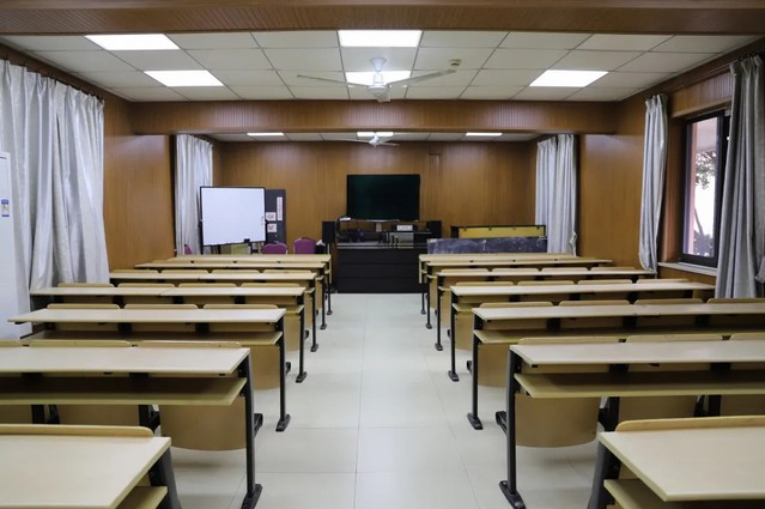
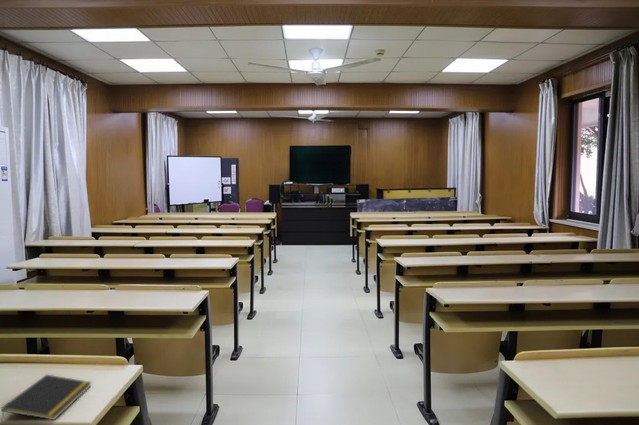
+ notepad [0,374,93,424]
